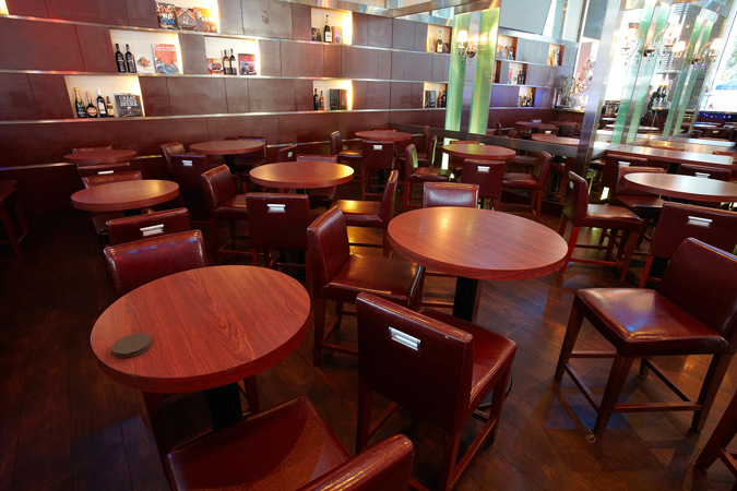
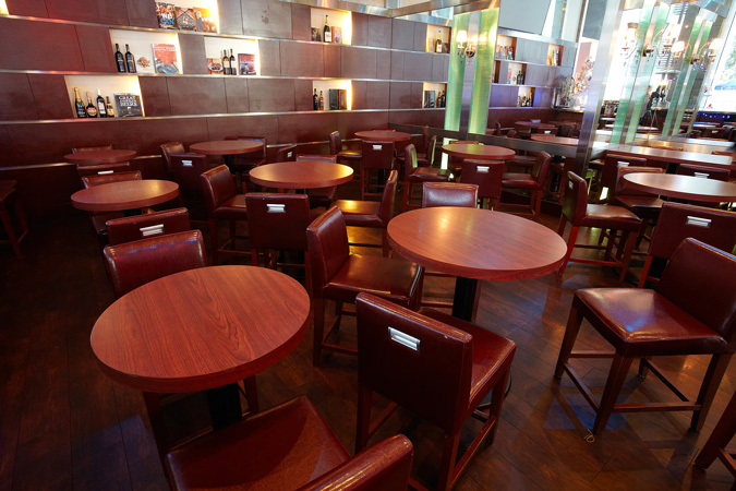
- coaster [111,332,153,359]
